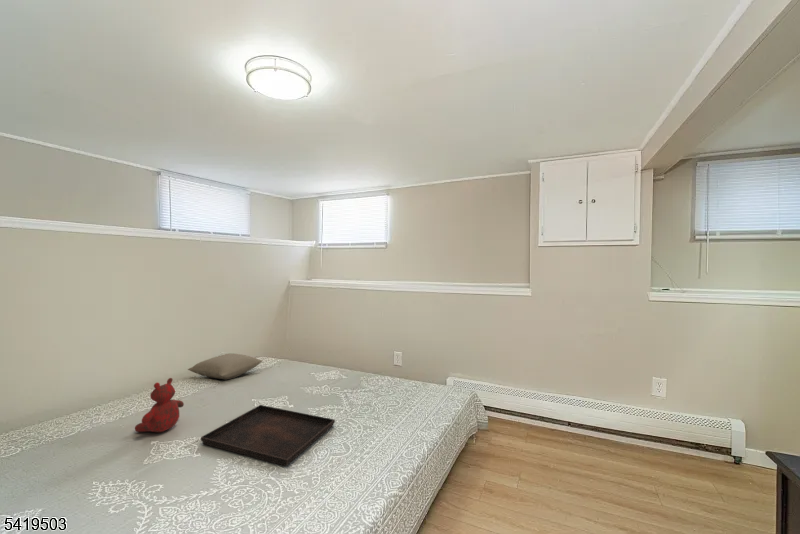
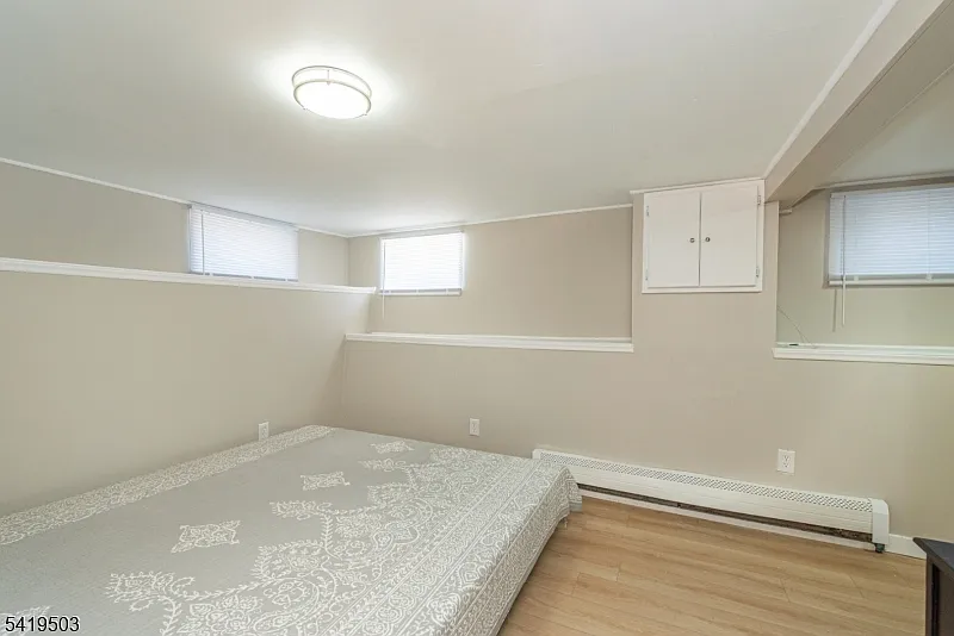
- teddy bear [134,377,185,433]
- pillow [187,352,263,380]
- serving tray [200,404,336,467]
